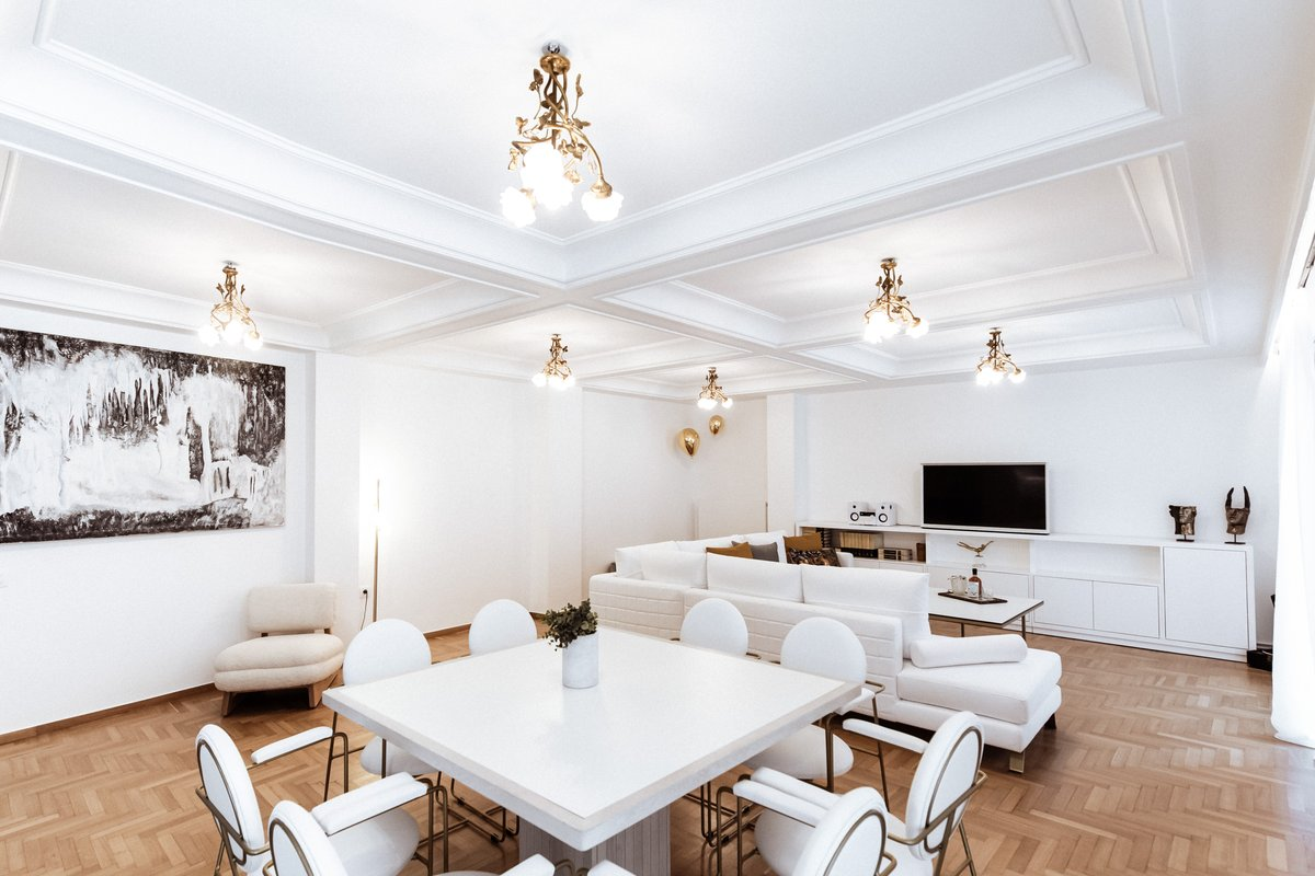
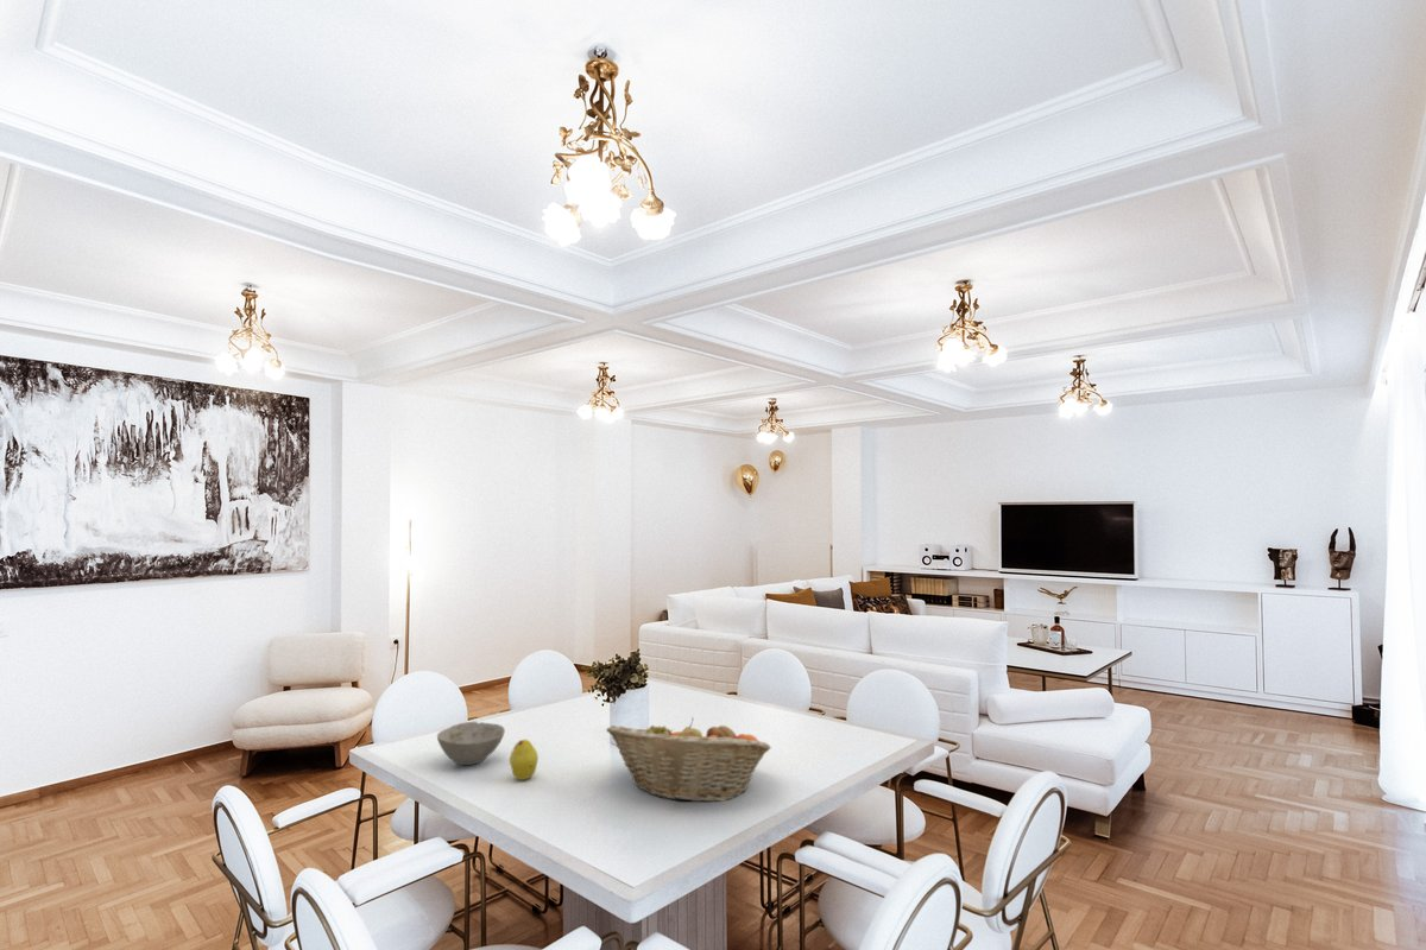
+ fruit [509,739,540,781]
+ fruit basket [605,716,772,803]
+ bowl [436,721,506,766]
